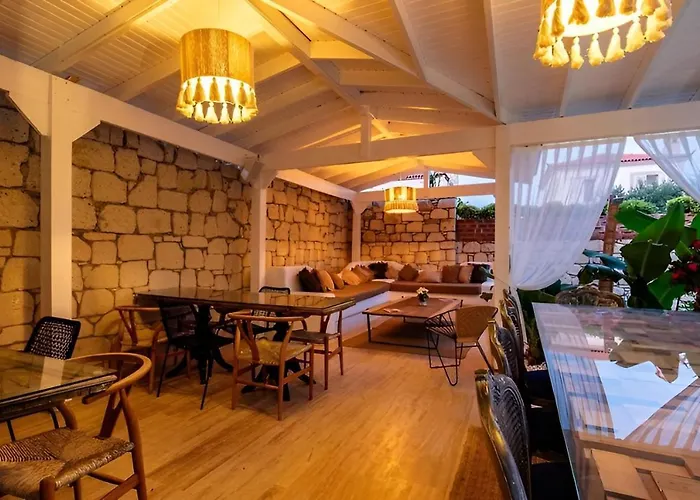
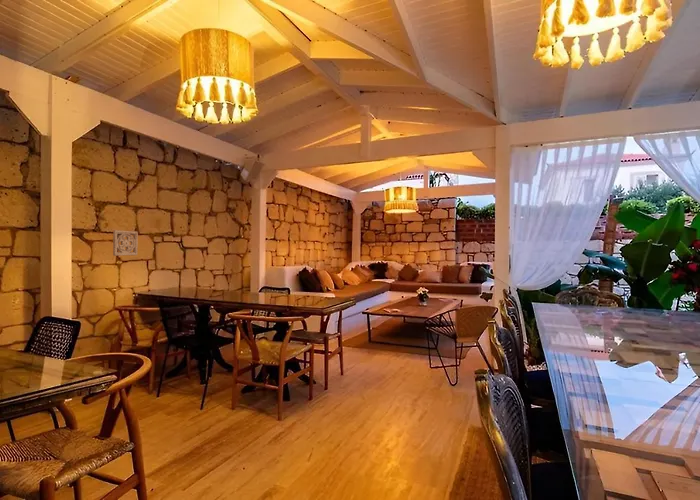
+ wall ornament [112,229,139,257]
